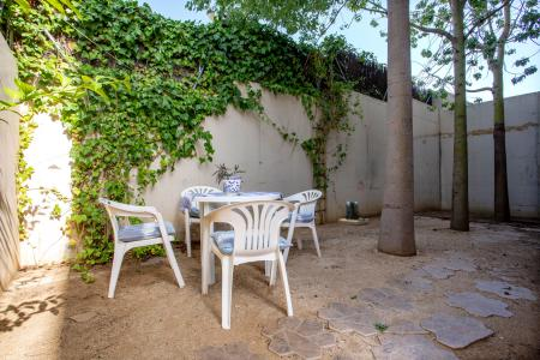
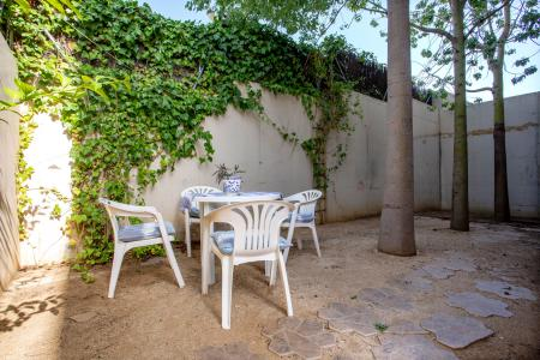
- backpack [337,200,370,227]
